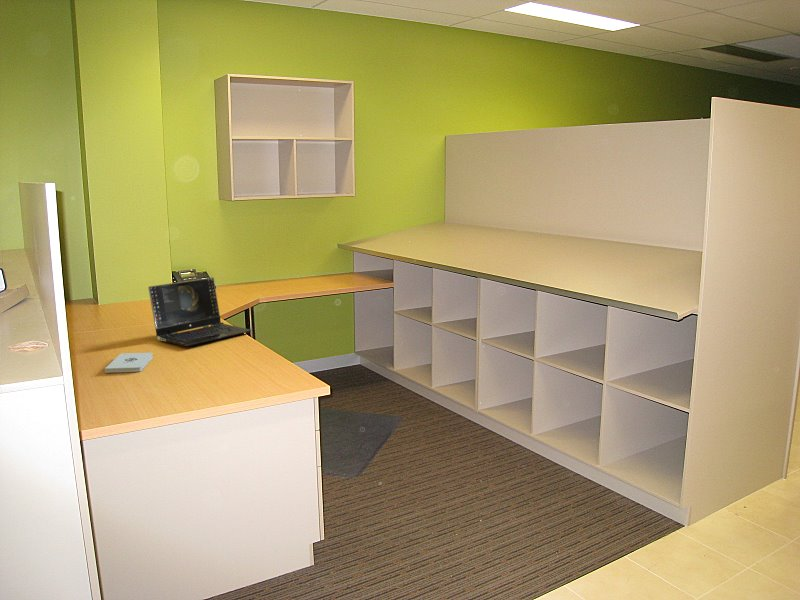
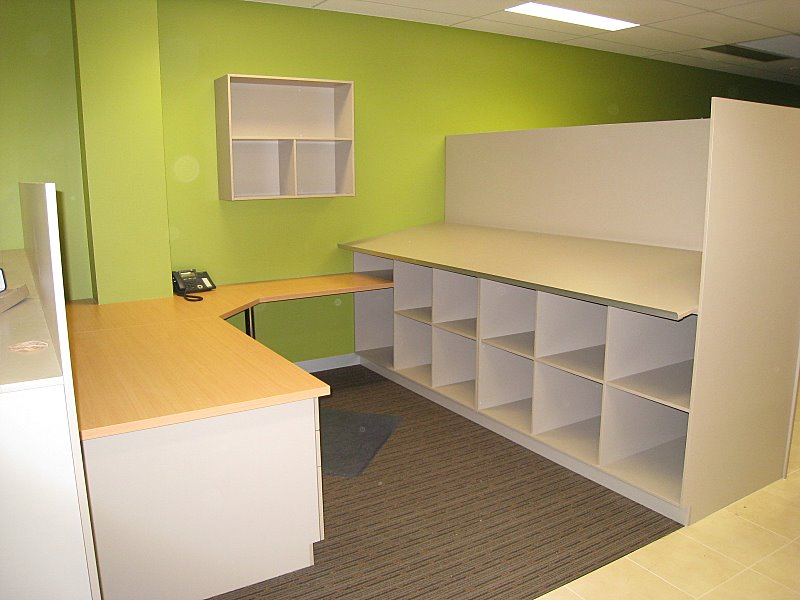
- laptop computer [147,276,252,347]
- notepad [104,352,154,374]
